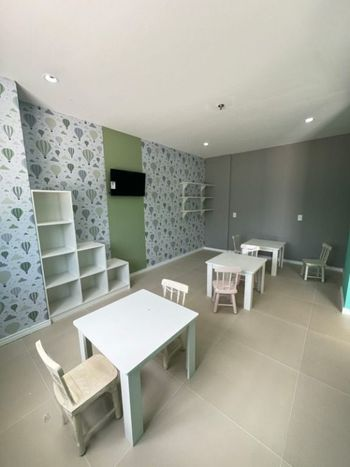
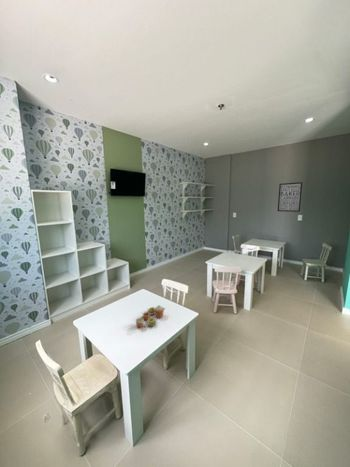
+ wall art [277,181,304,213]
+ toy tea set [135,304,166,328]
